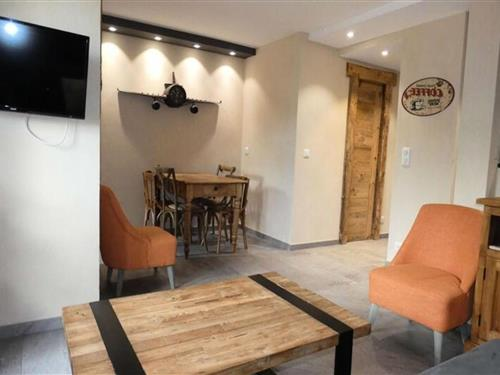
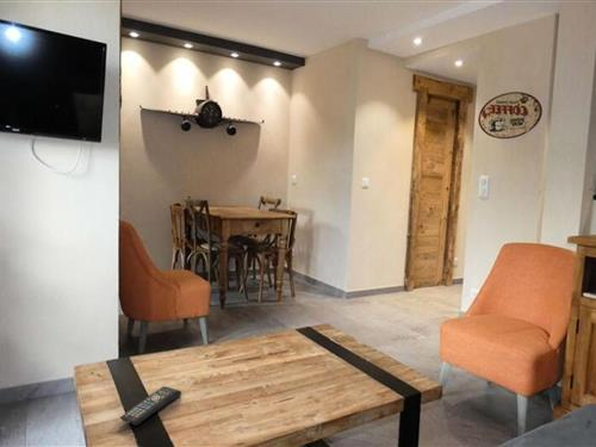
+ remote control [119,385,182,427]
